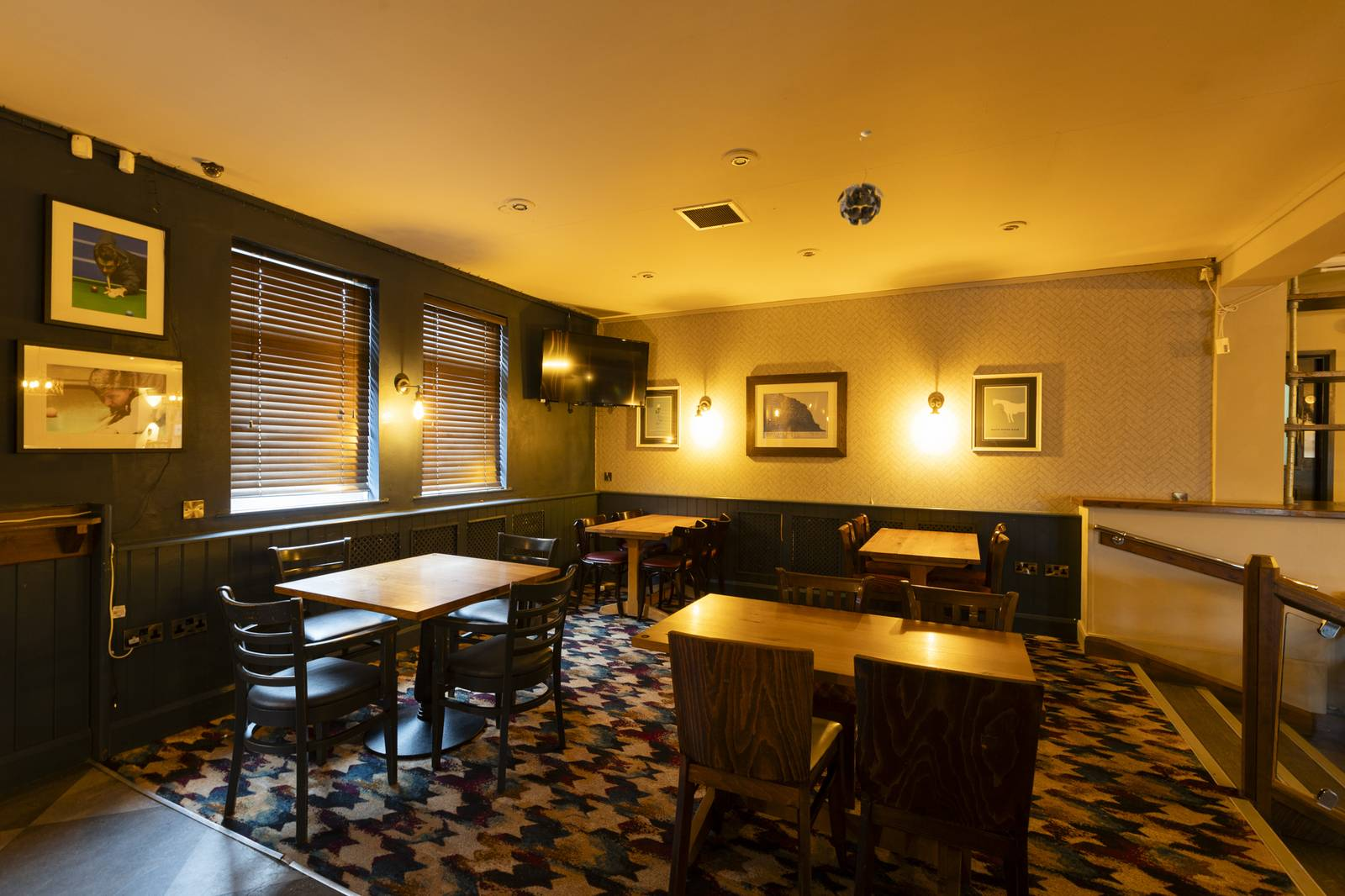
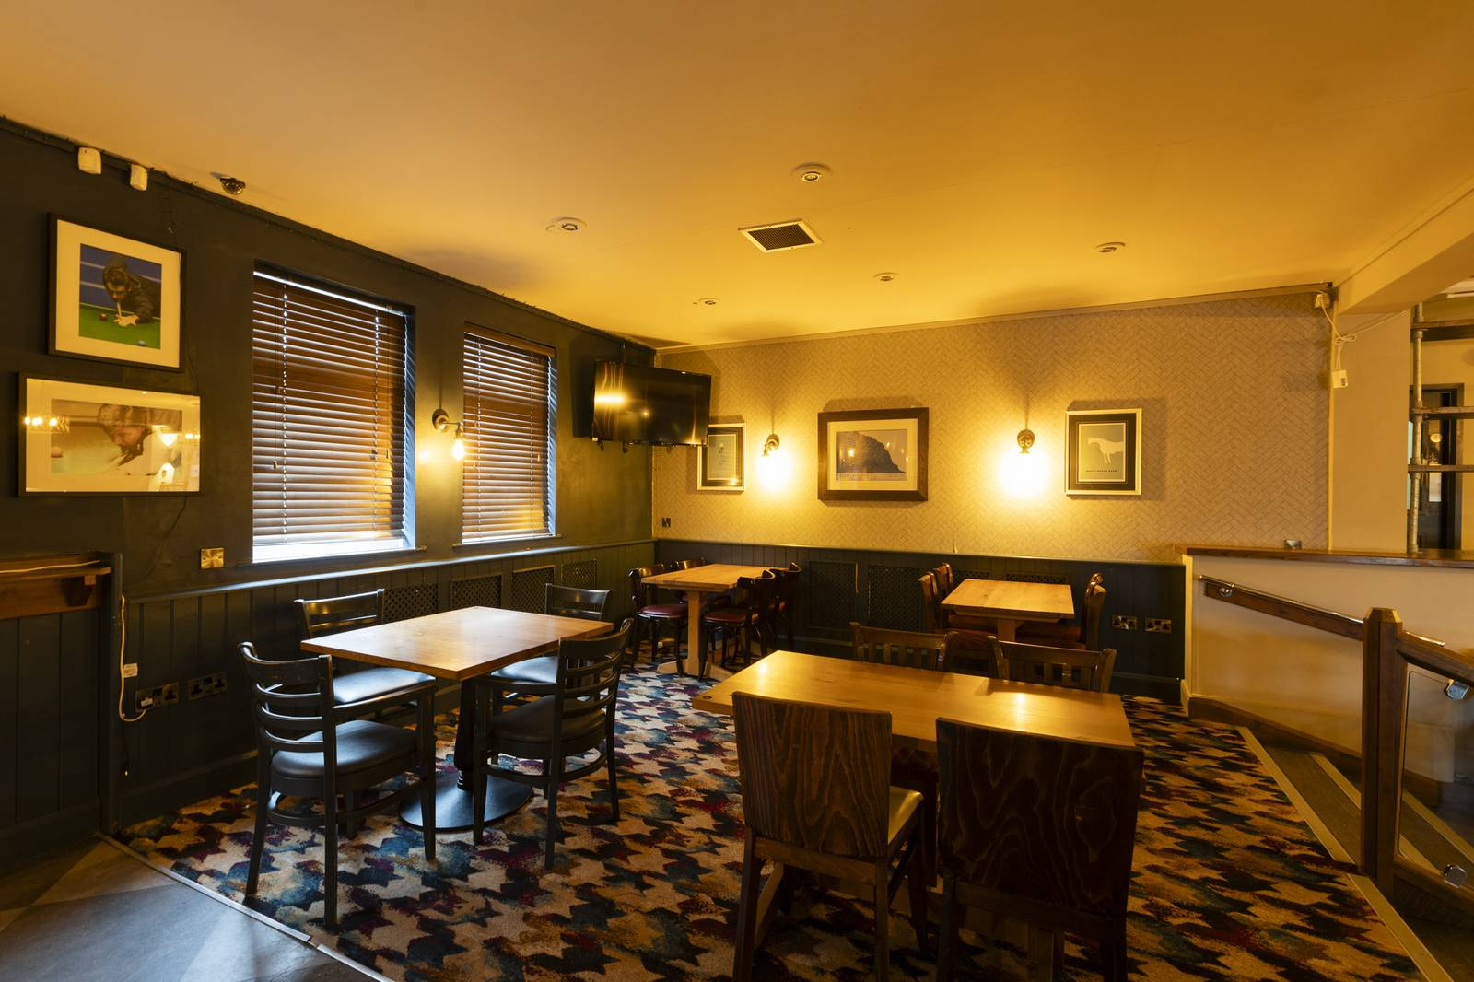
- pendant light [836,129,884,226]
